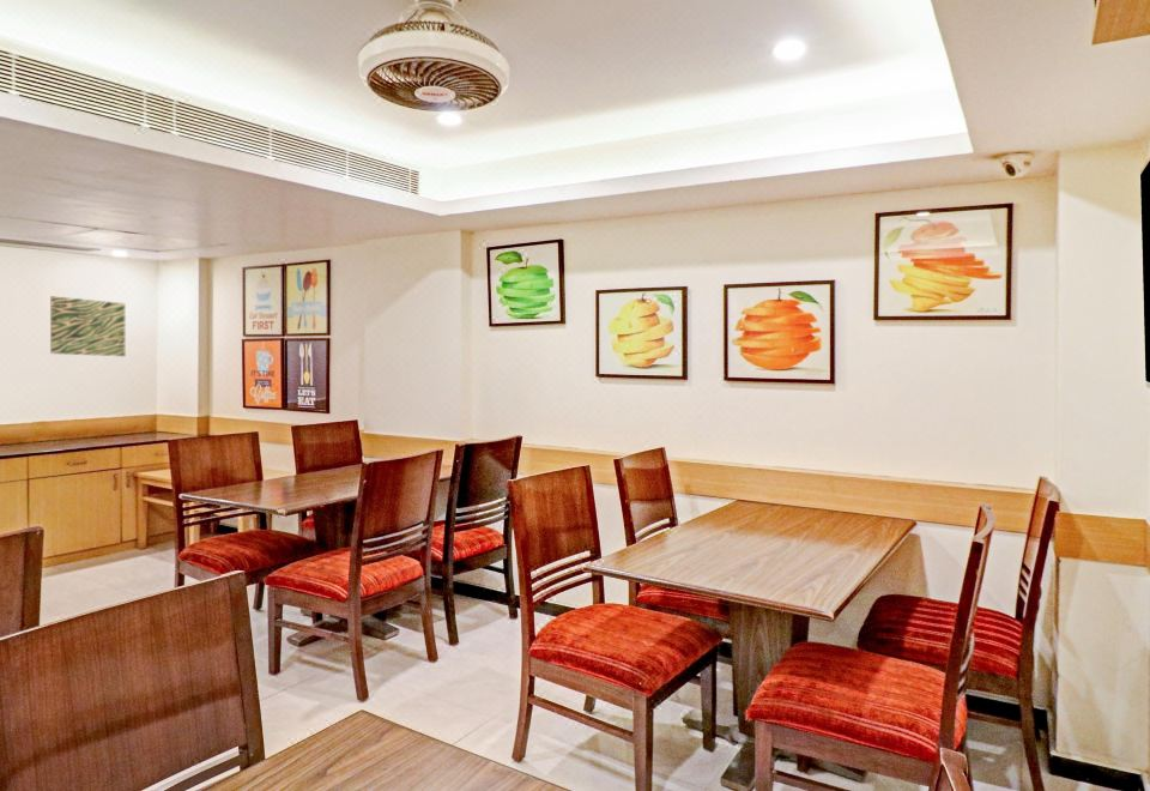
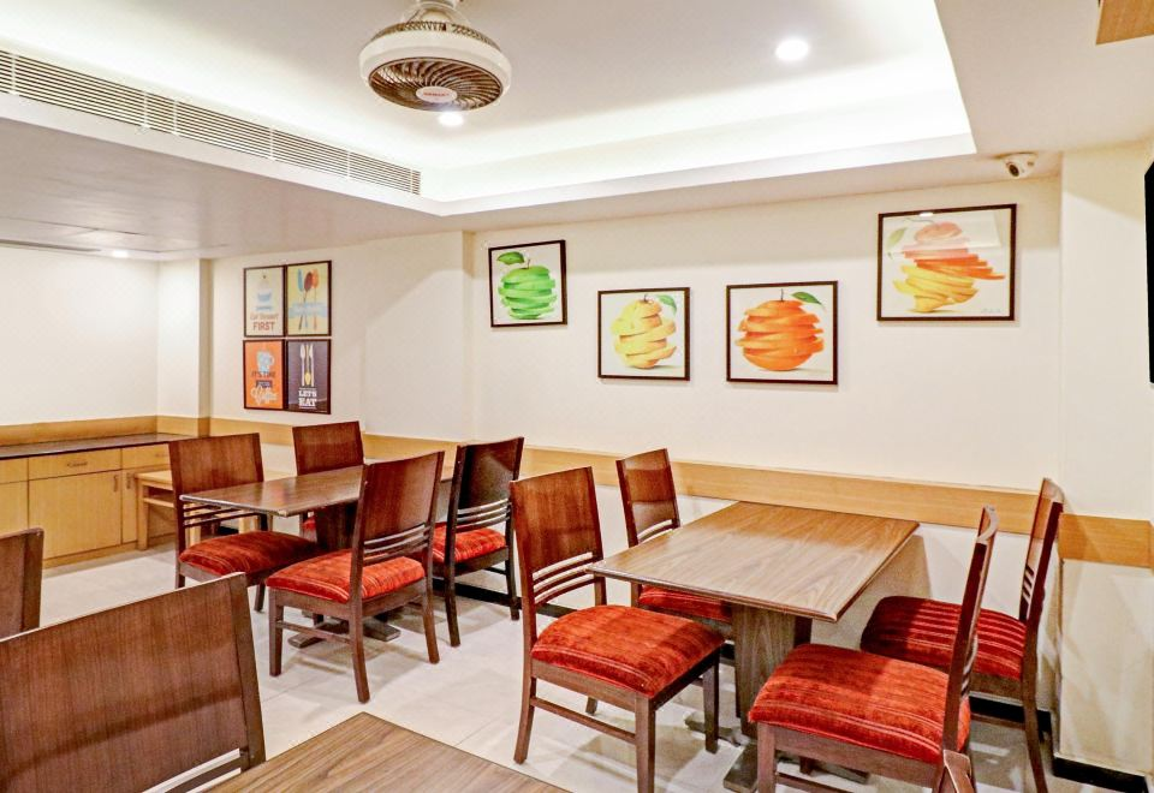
- wall art [49,295,126,357]
